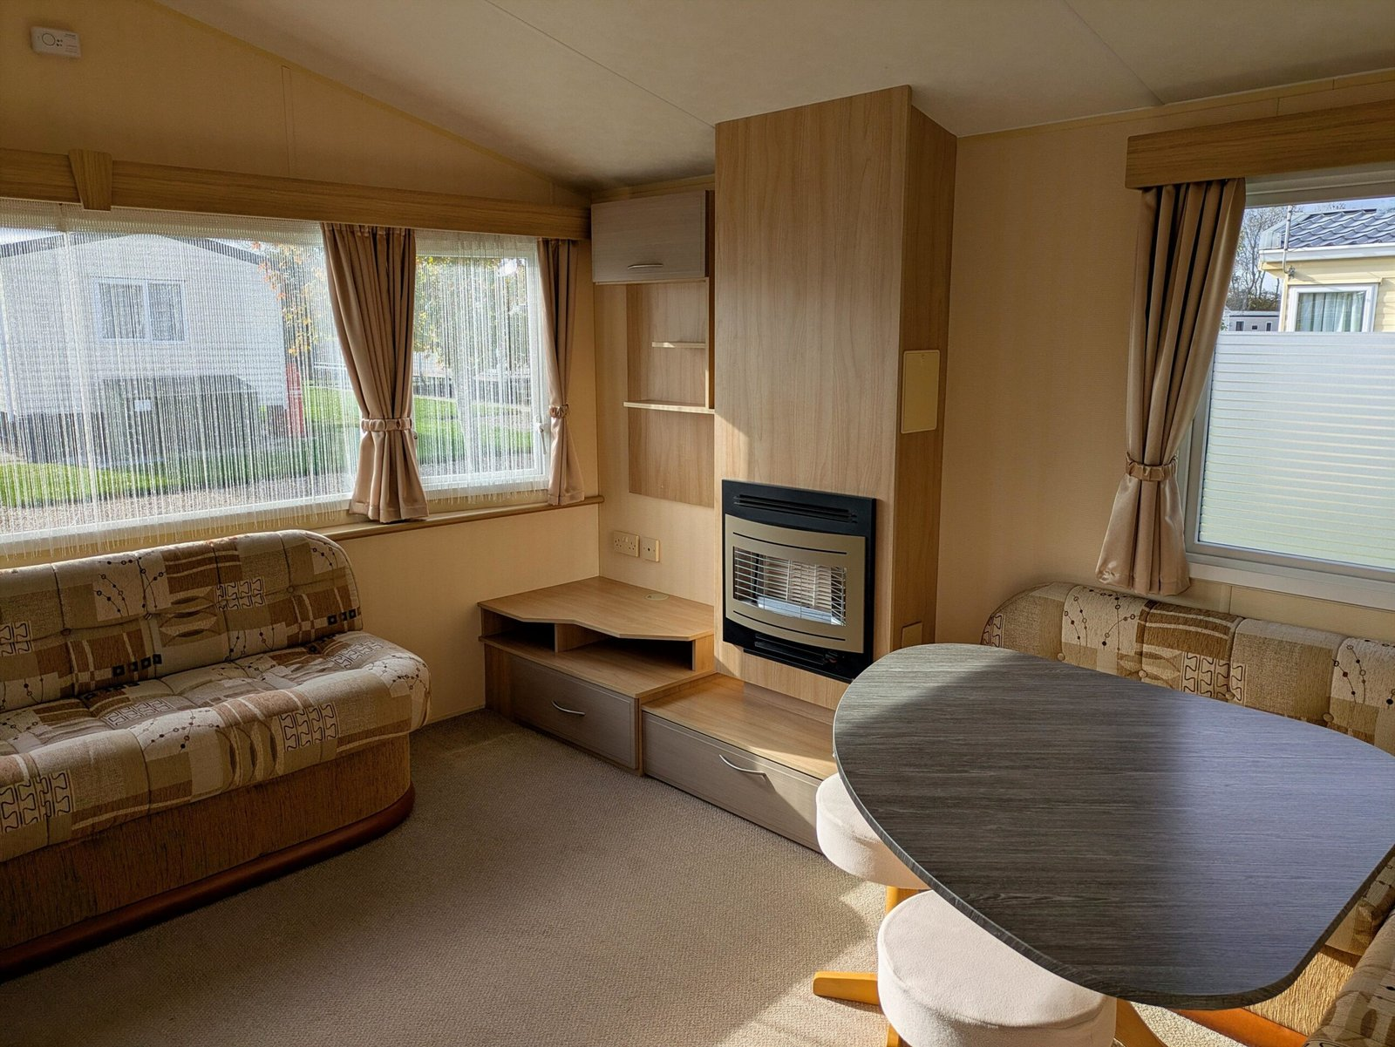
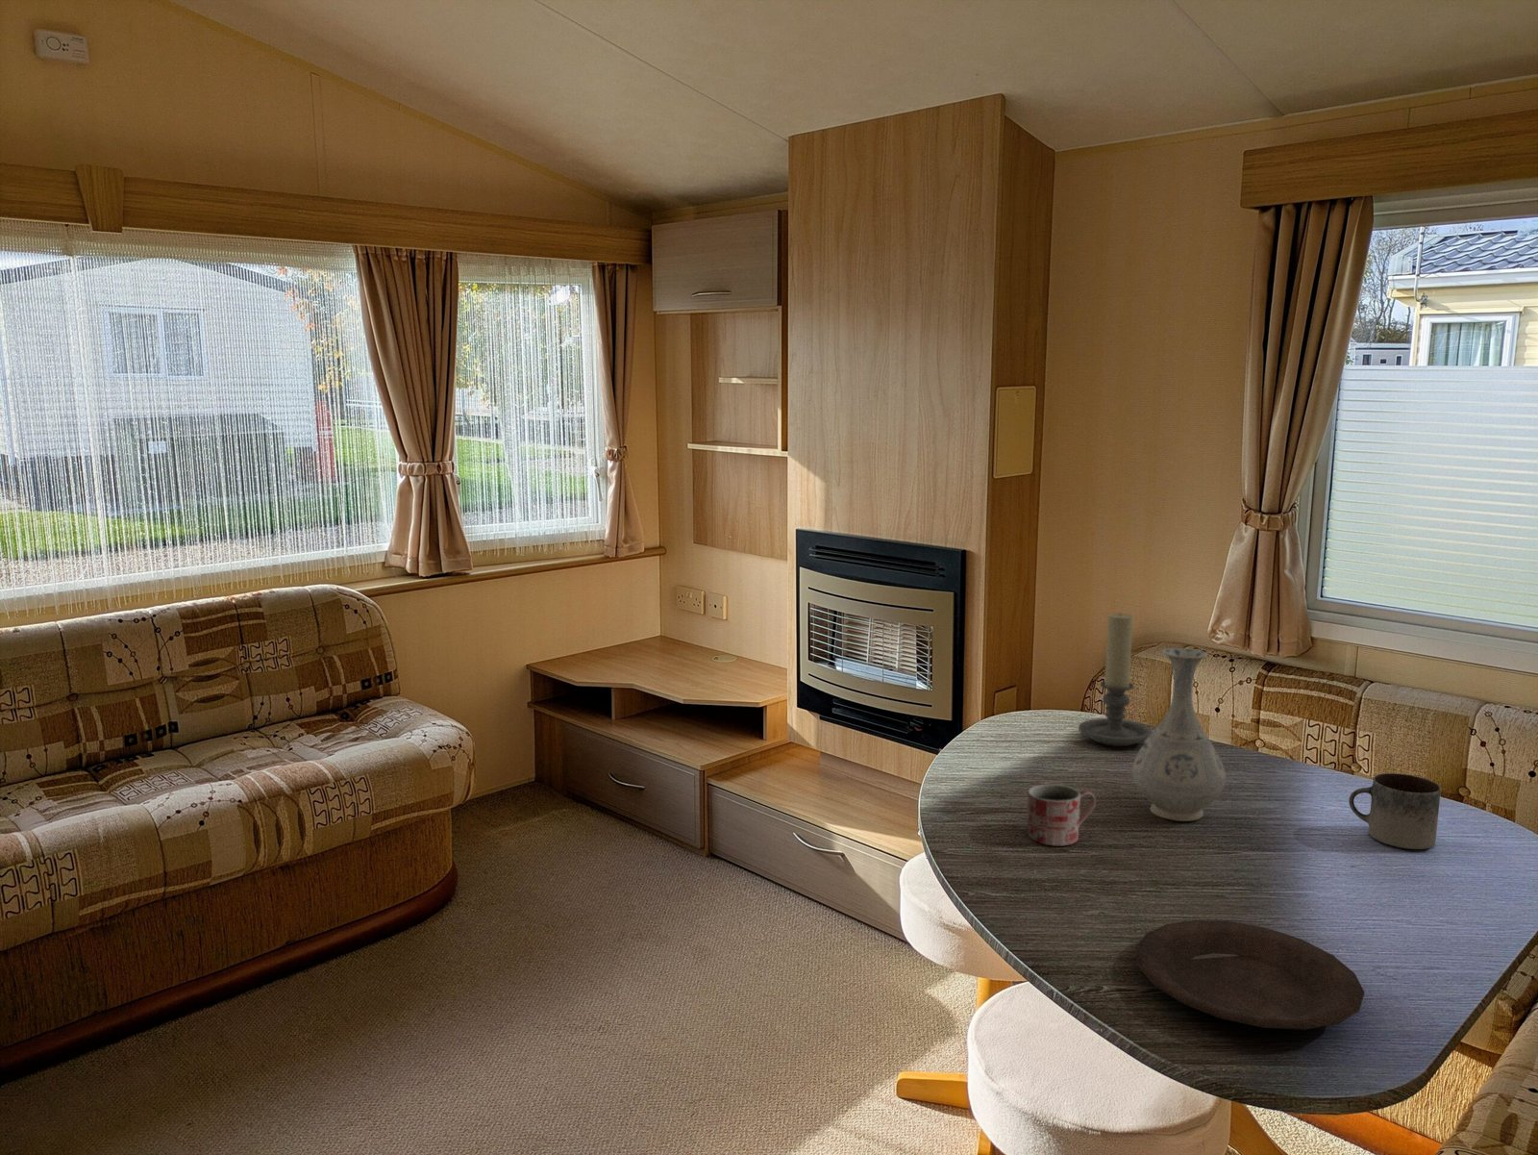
+ plate [1135,920,1365,1031]
+ candle holder [1077,611,1152,747]
+ mug [1348,773,1442,850]
+ vase [1132,647,1226,823]
+ mug [1026,784,1096,847]
